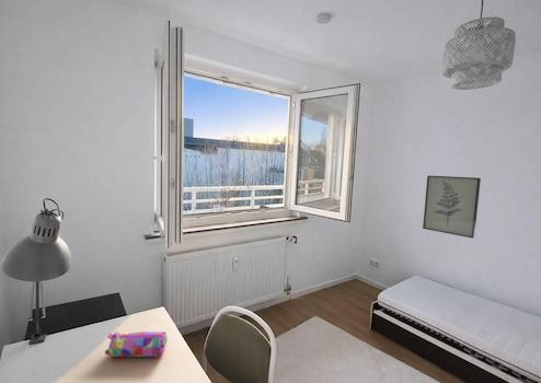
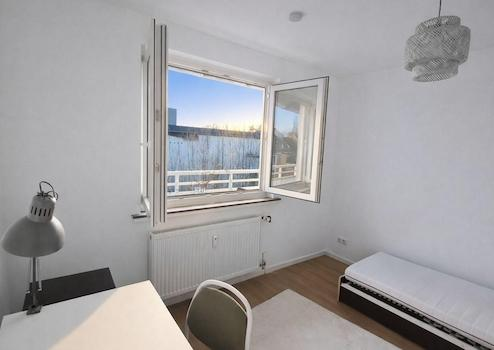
- wall art [422,174,482,240]
- pencil case [104,330,168,358]
